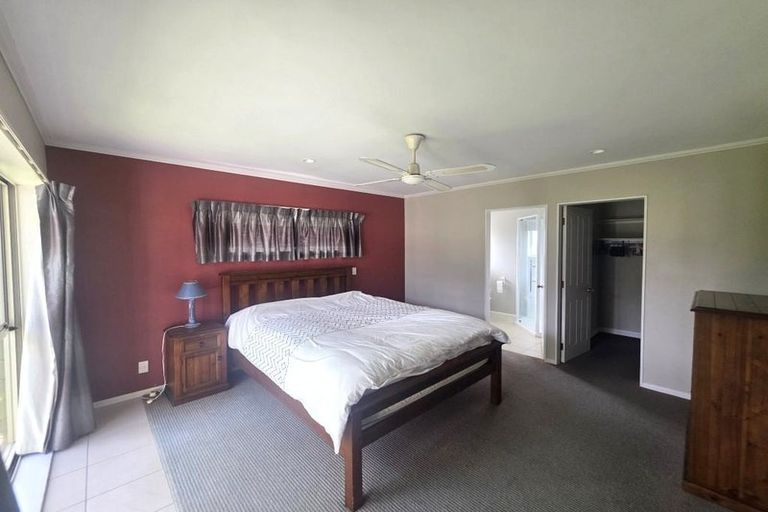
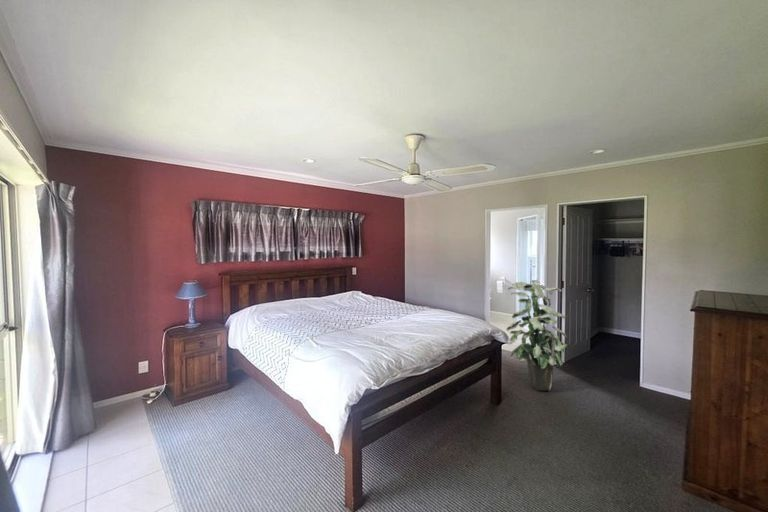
+ indoor plant [505,279,568,392]
